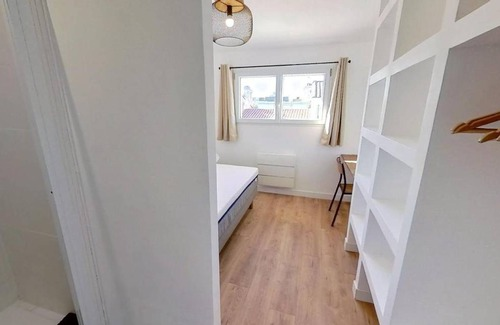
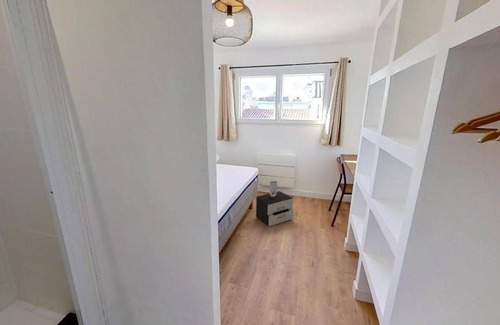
+ nightstand [255,180,295,227]
